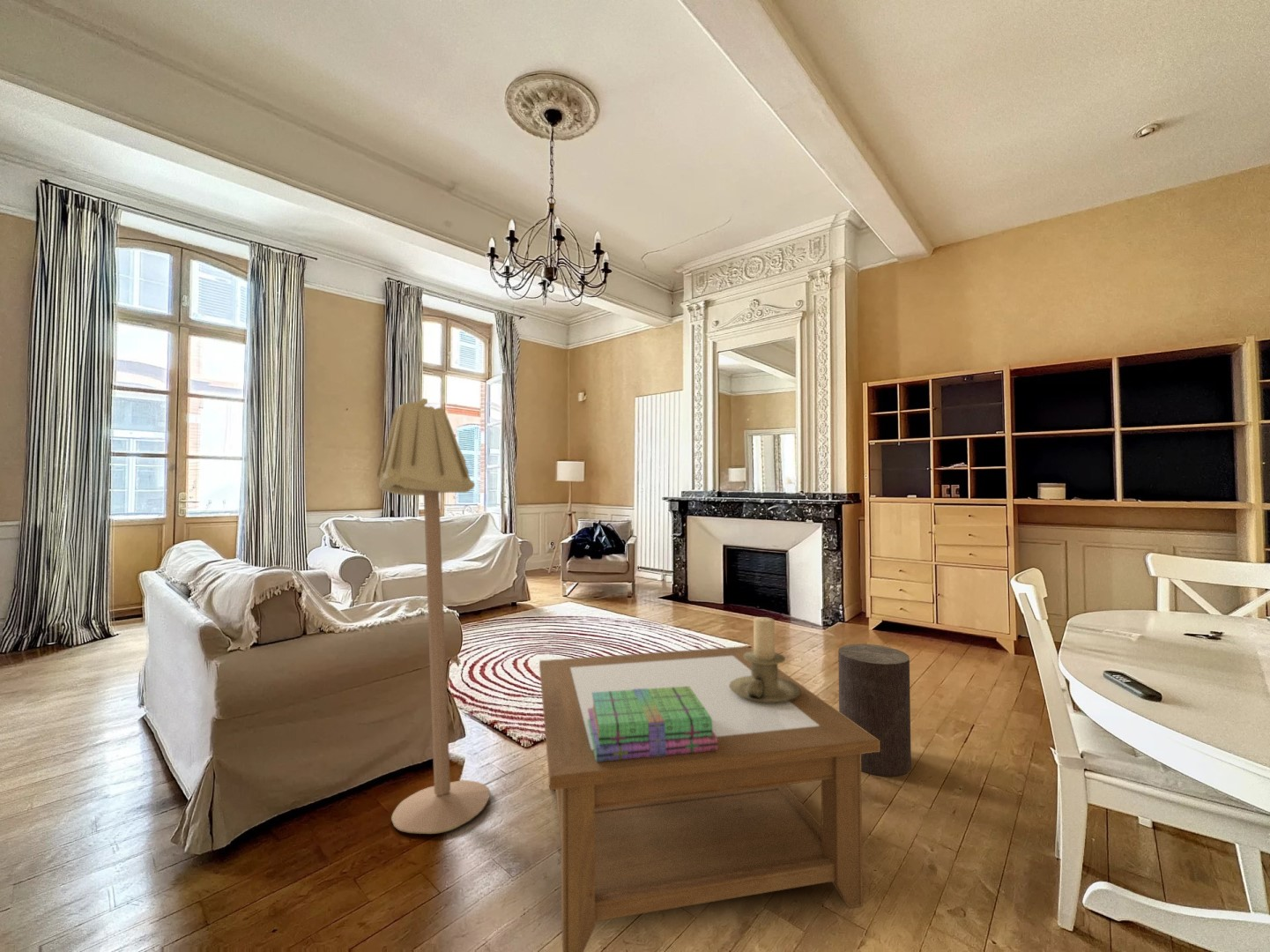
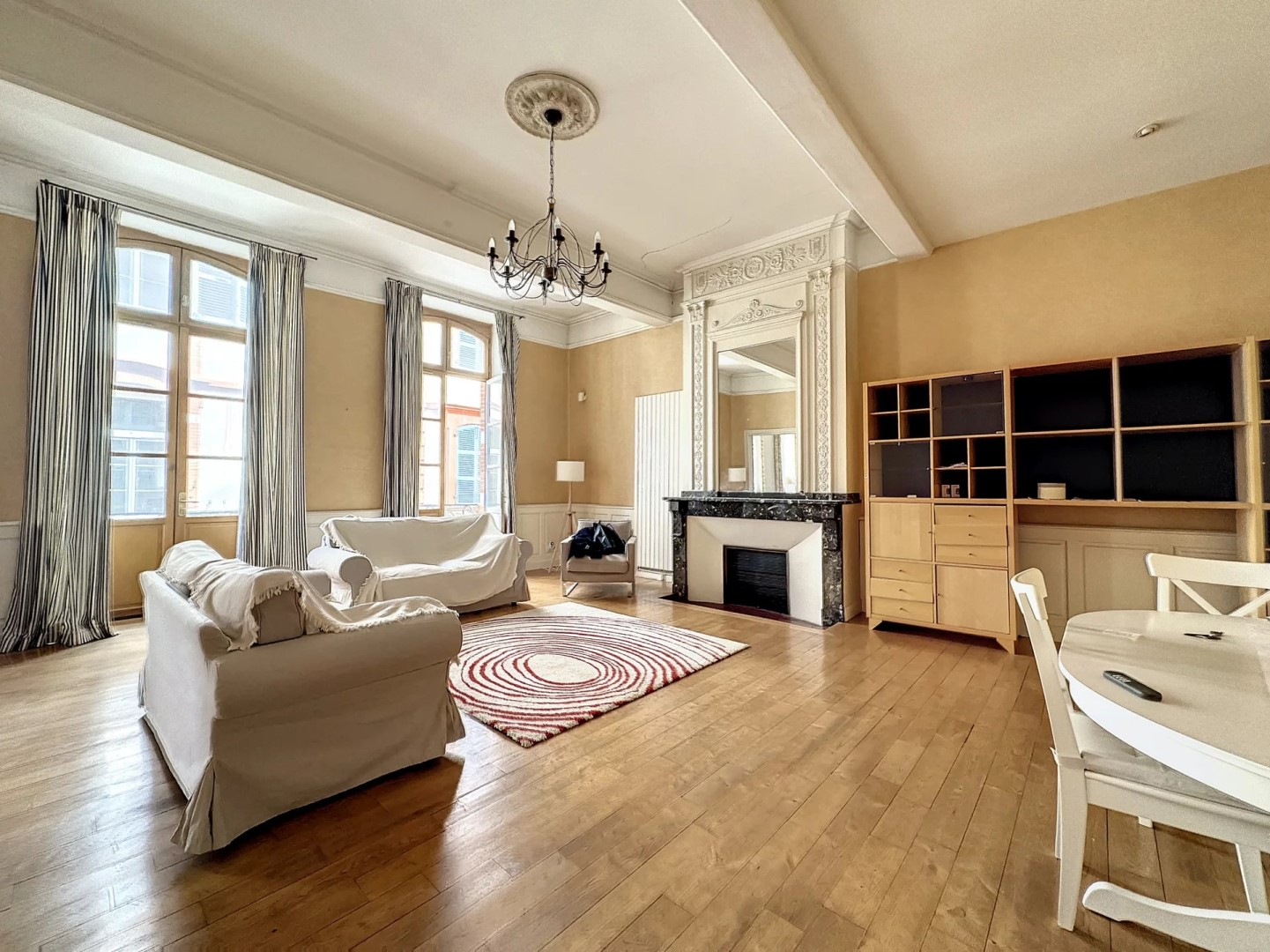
- stack of books [588,686,717,762]
- coffee table [538,645,880,952]
- floor lamp [376,398,491,835]
- candle holder [729,616,801,703]
- stool [837,643,912,777]
